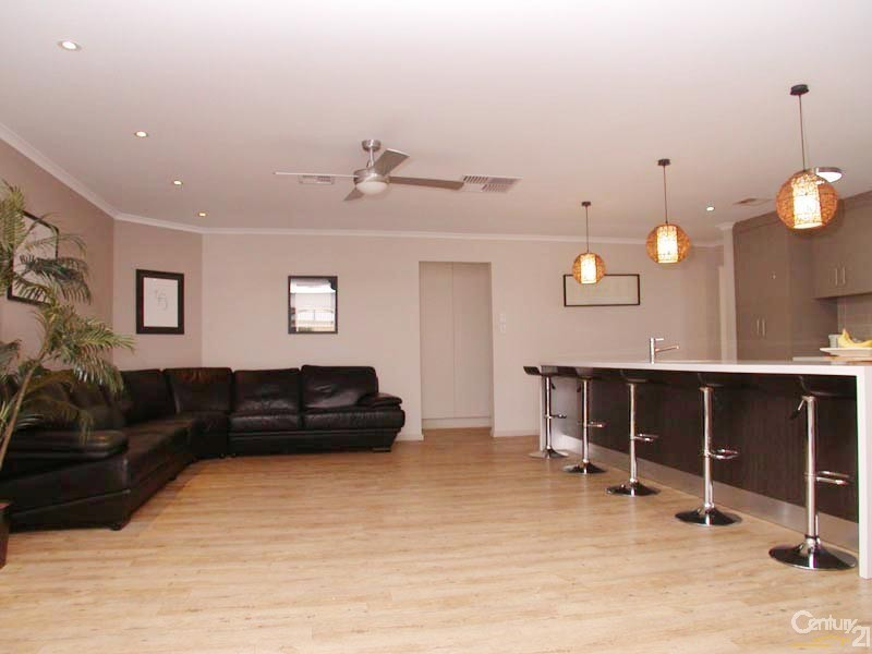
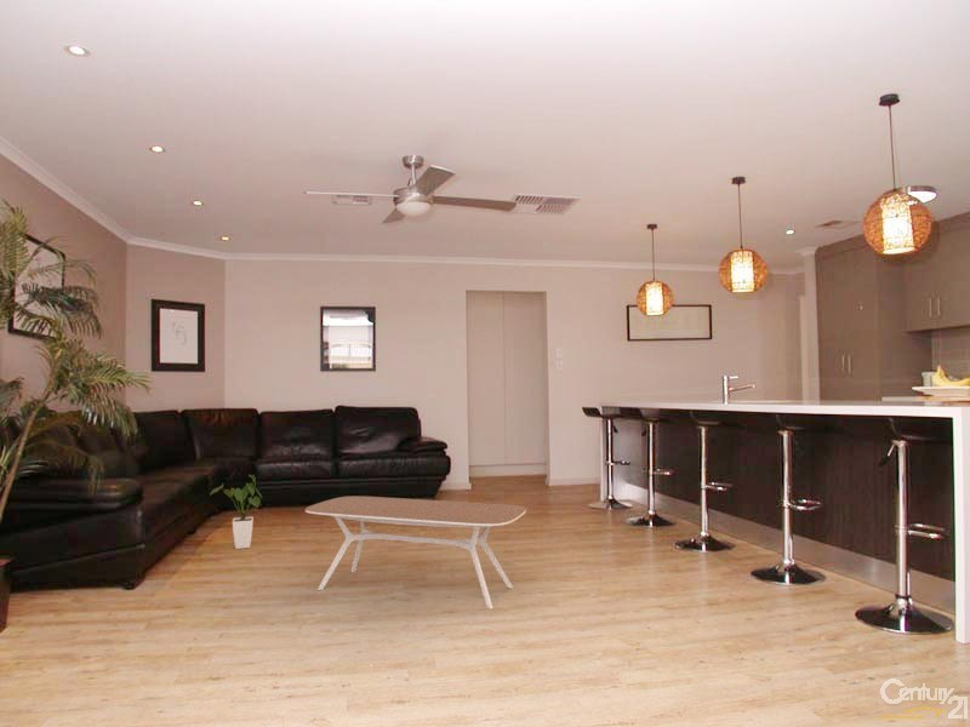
+ coffee table [304,496,527,609]
+ house plant [209,474,263,550]
